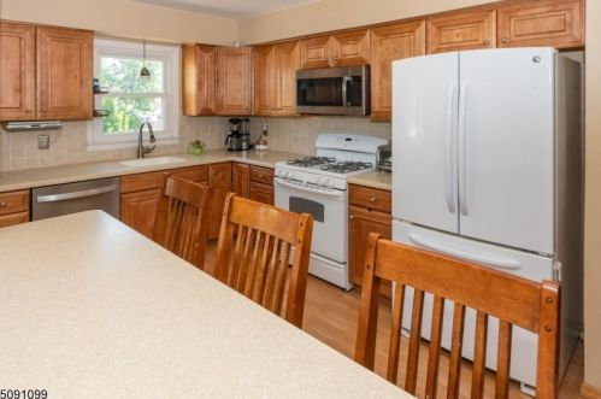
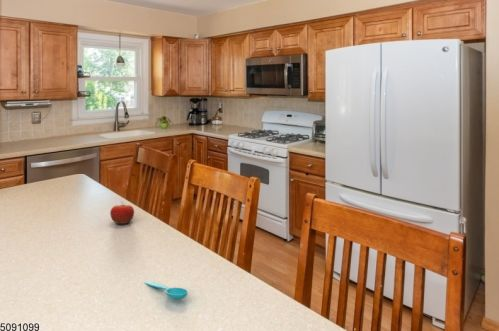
+ spoon [143,280,189,300]
+ fruit [109,202,135,225]
